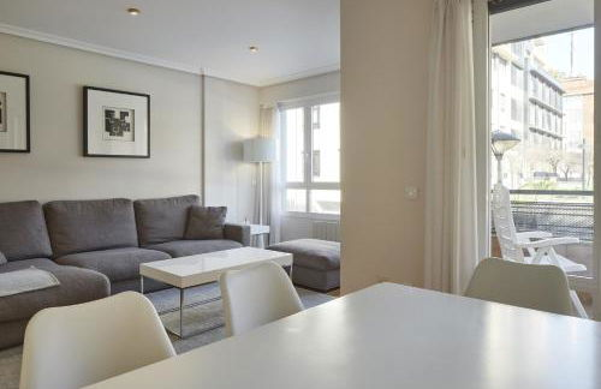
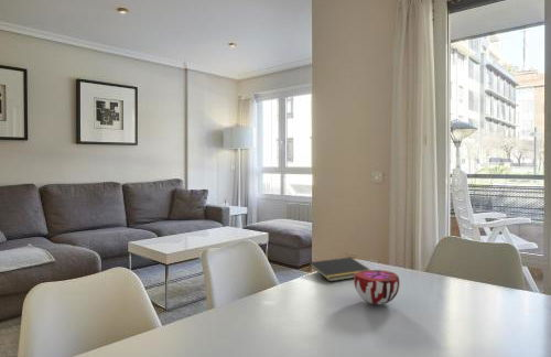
+ decorative bowl [353,269,401,305]
+ notepad [307,257,371,282]
